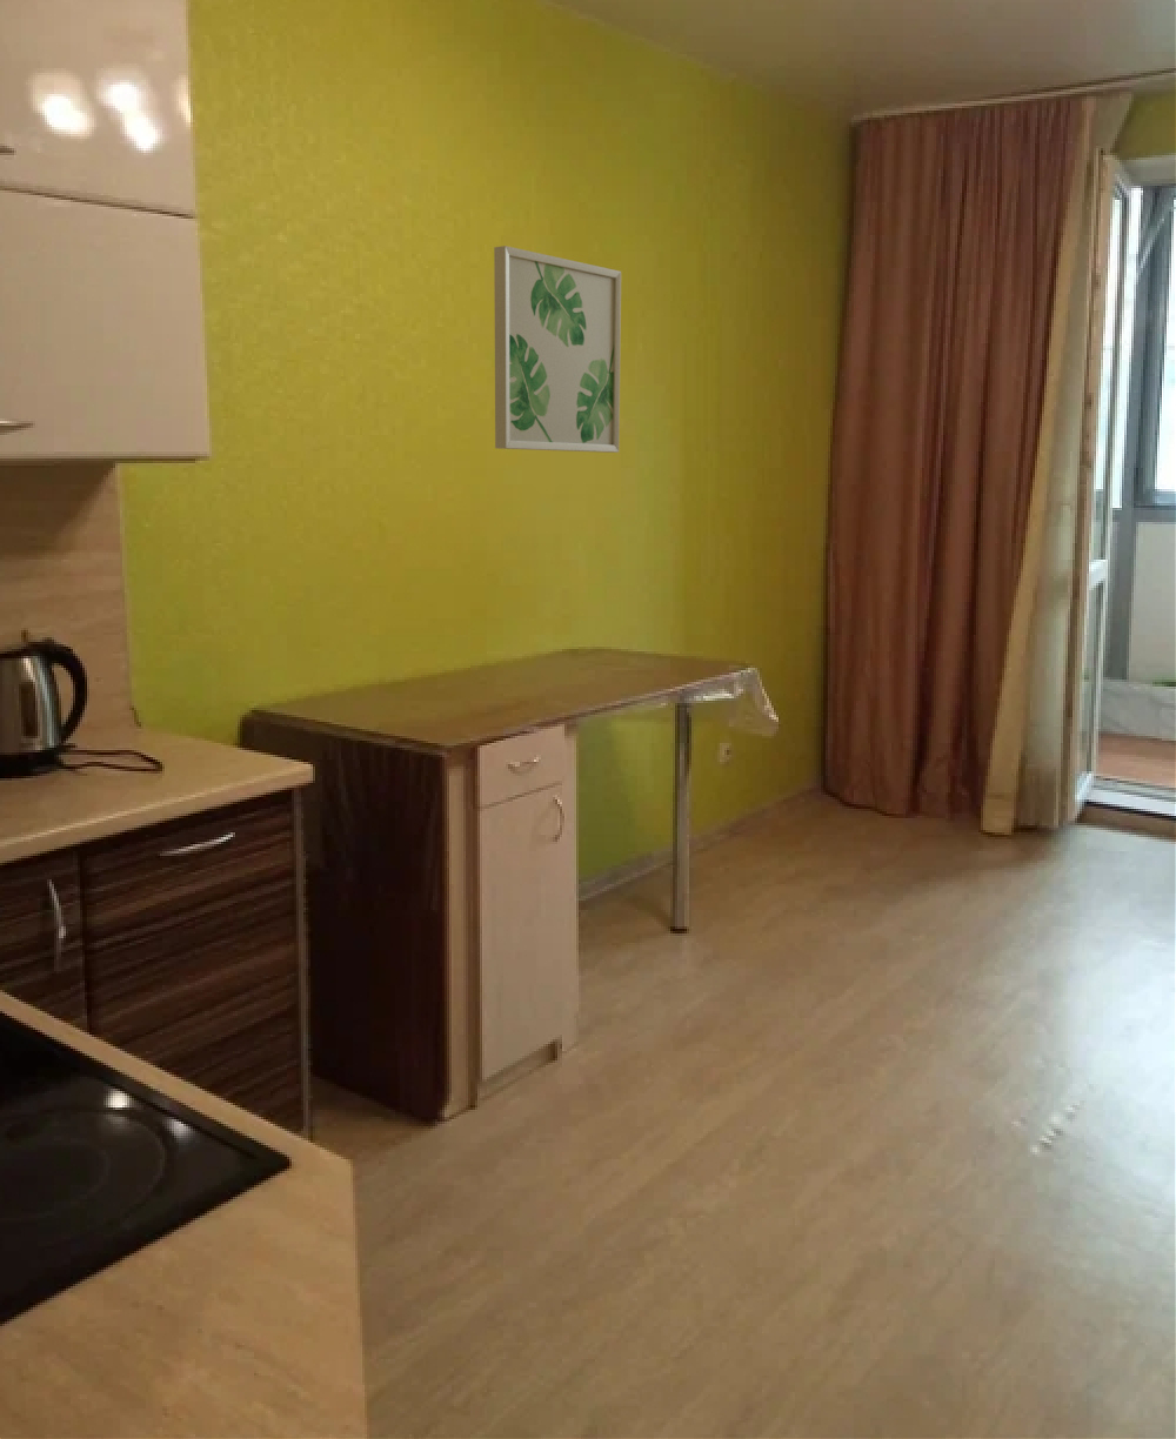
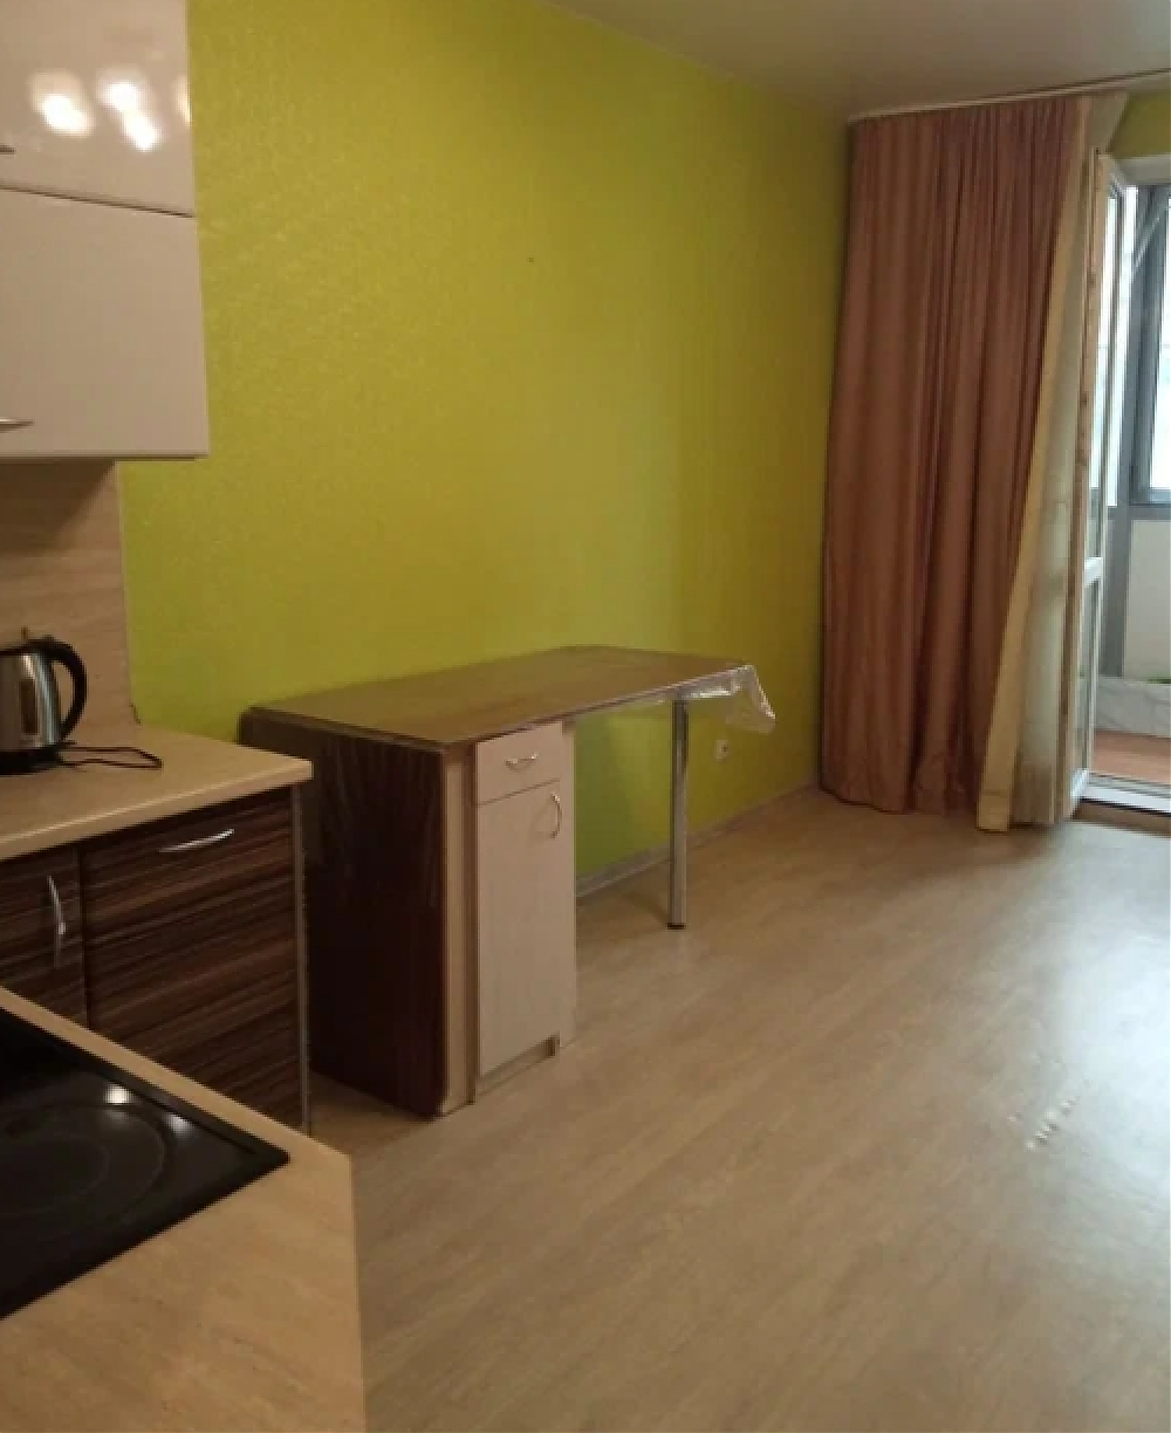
- wall art [492,245,623,454]
